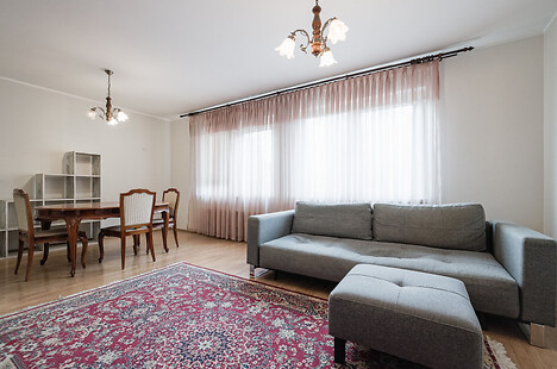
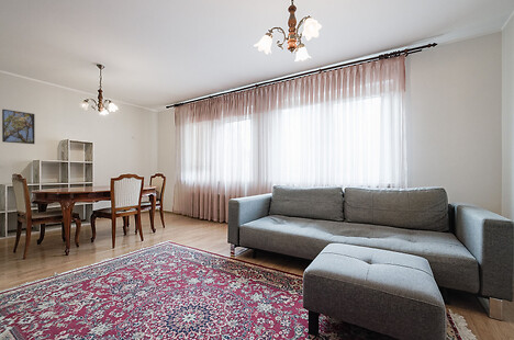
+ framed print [1,109,36,145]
